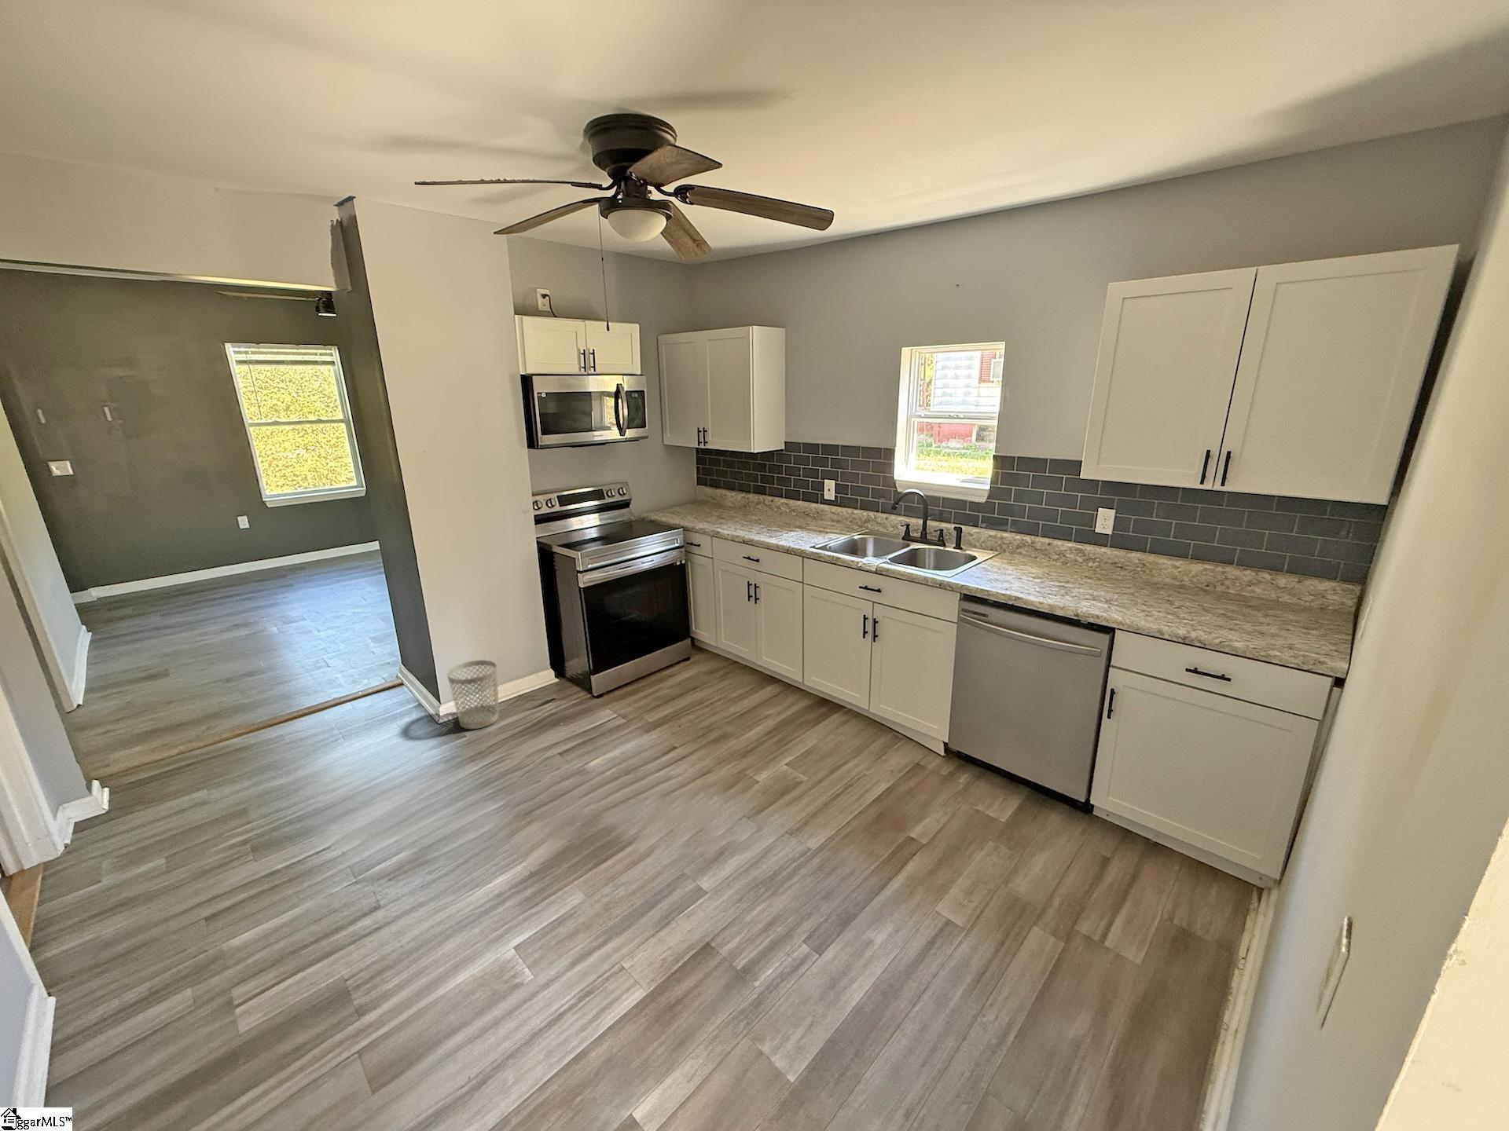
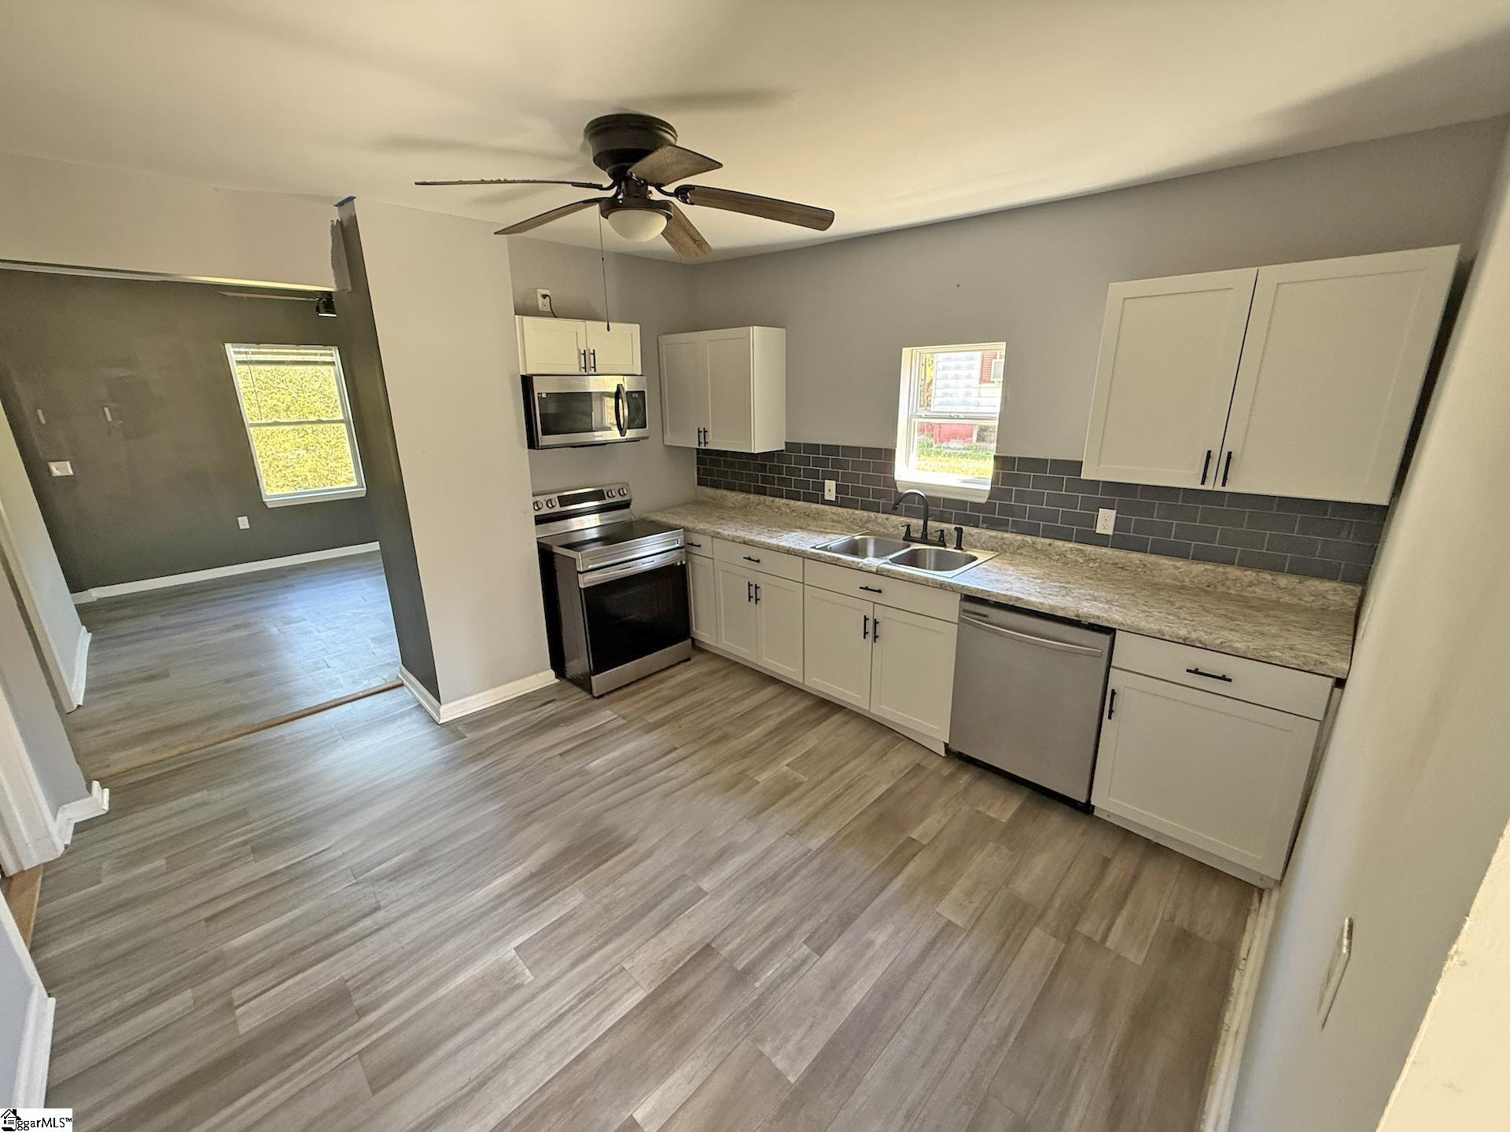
- wastebasket [447,659,499,729]
